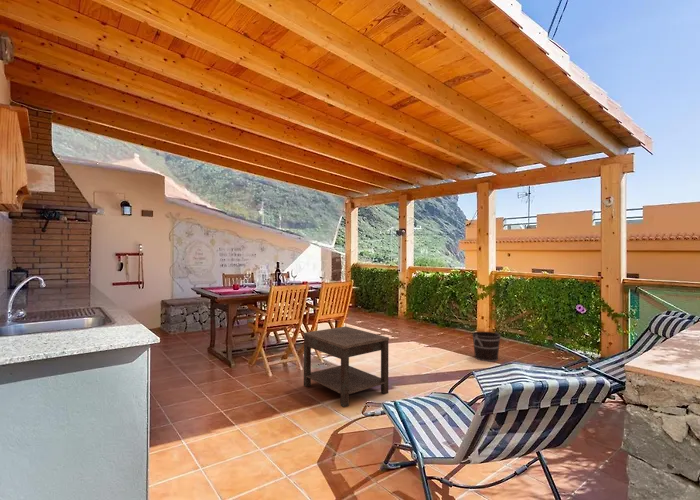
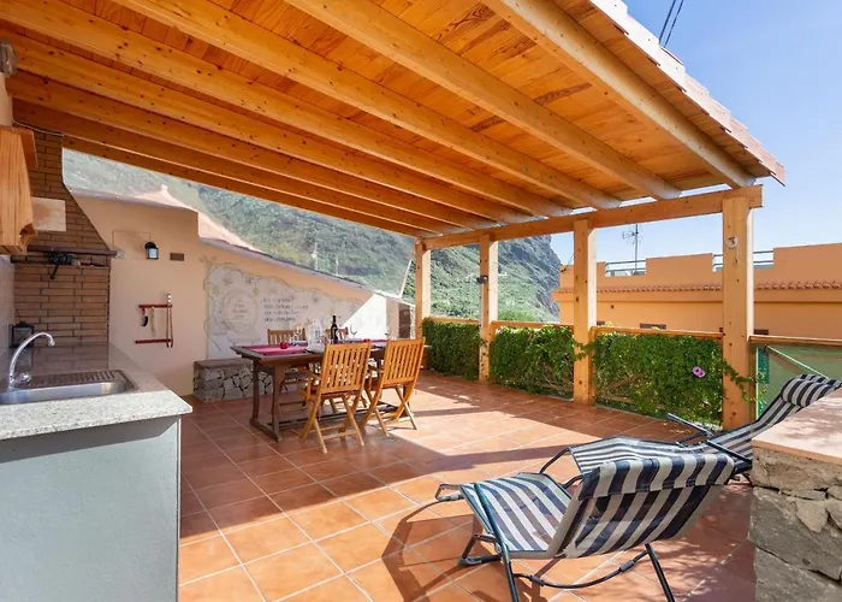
- bucket [472,331,501,362]
- side table [303,325,390,408]
